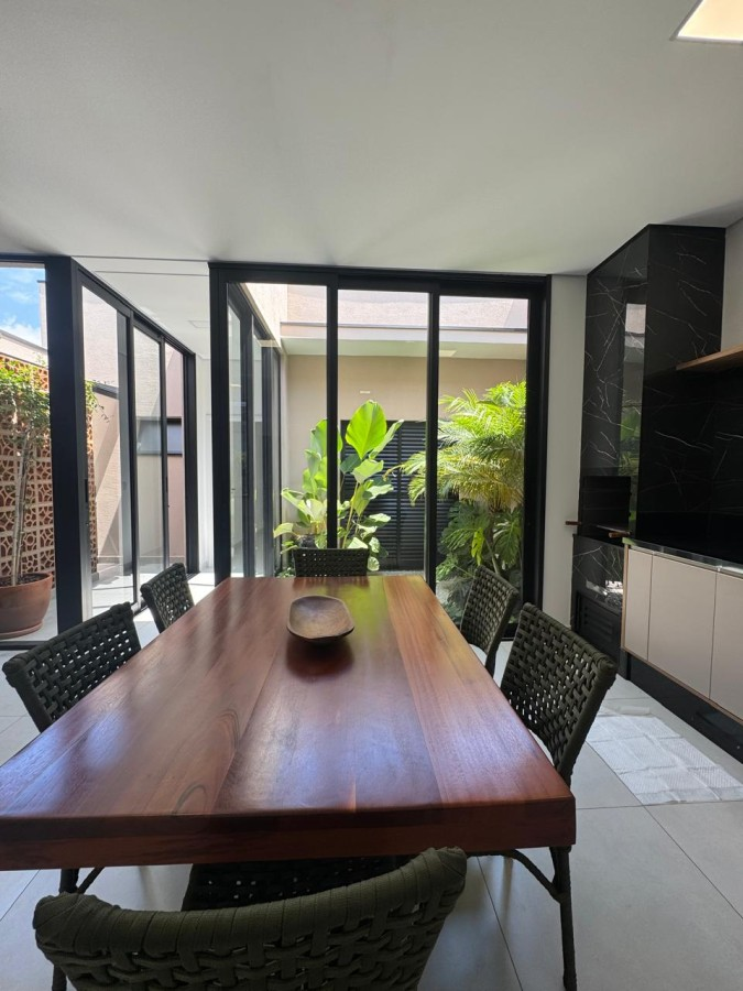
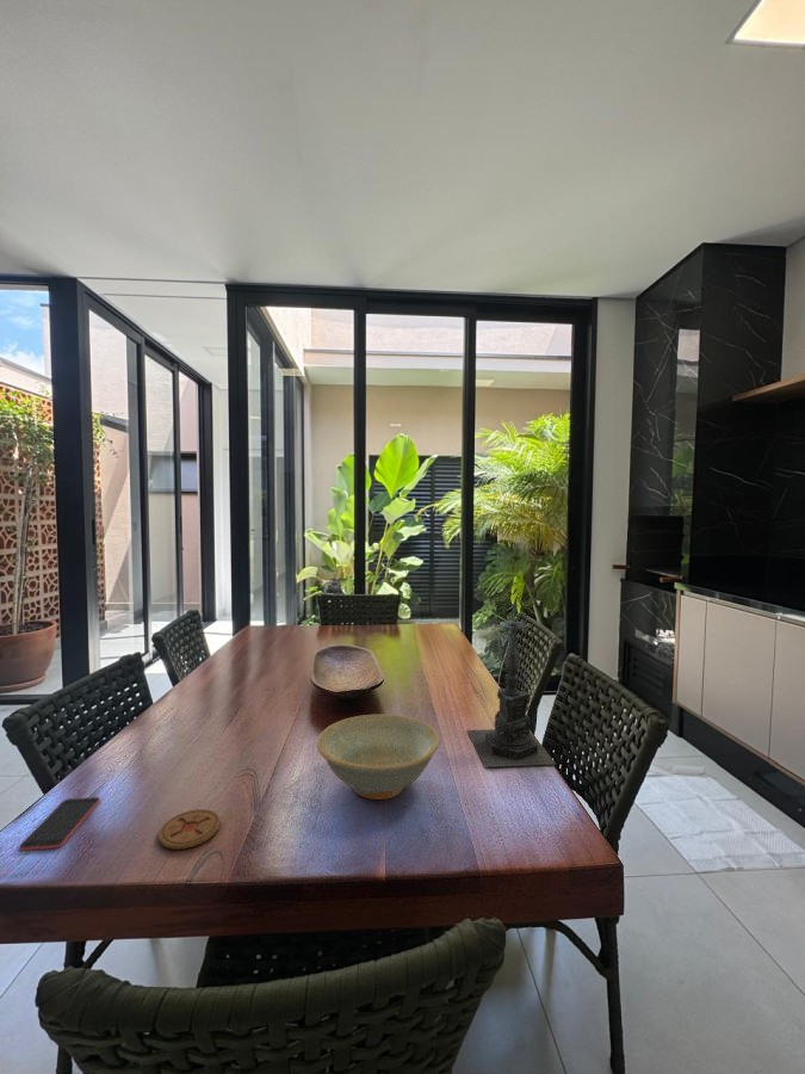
+ dish [316,714,441,801]
+ smartphone [18,796,101,852]
+ coaster [157,808,222,851]
+ candle holder [466,601,558,769]
